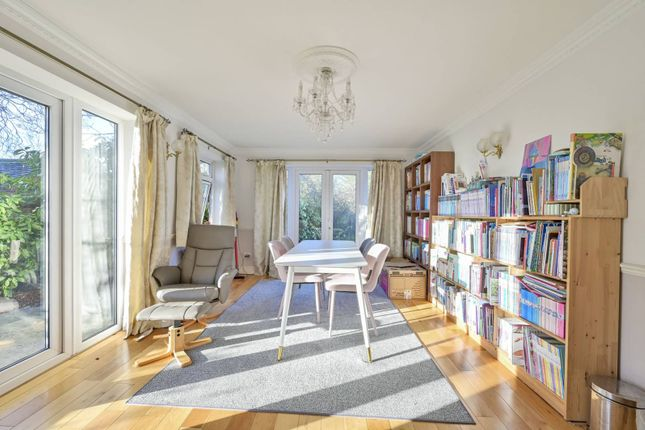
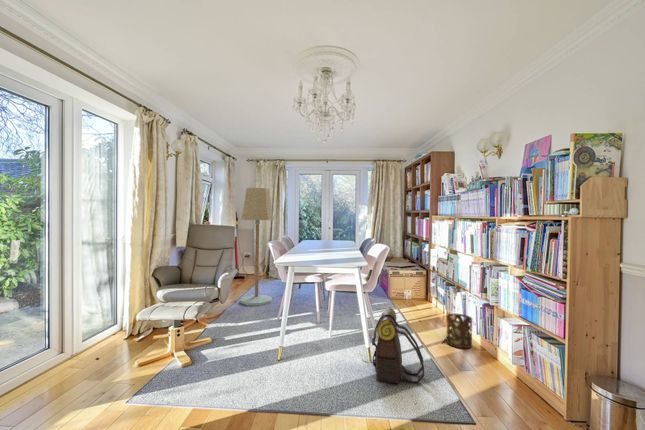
+ floor lamp [240,187,275,307]
+ backpack [371,307,425,385]
+ lantern [445,313,474,349]
